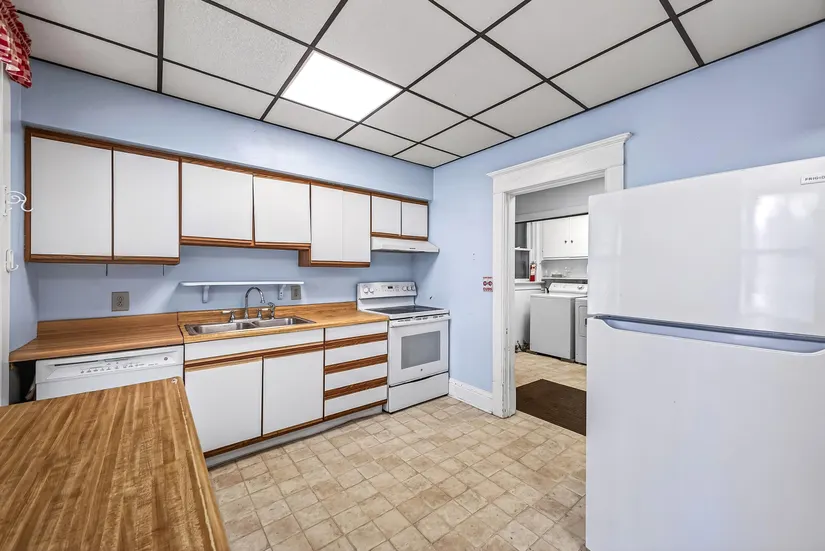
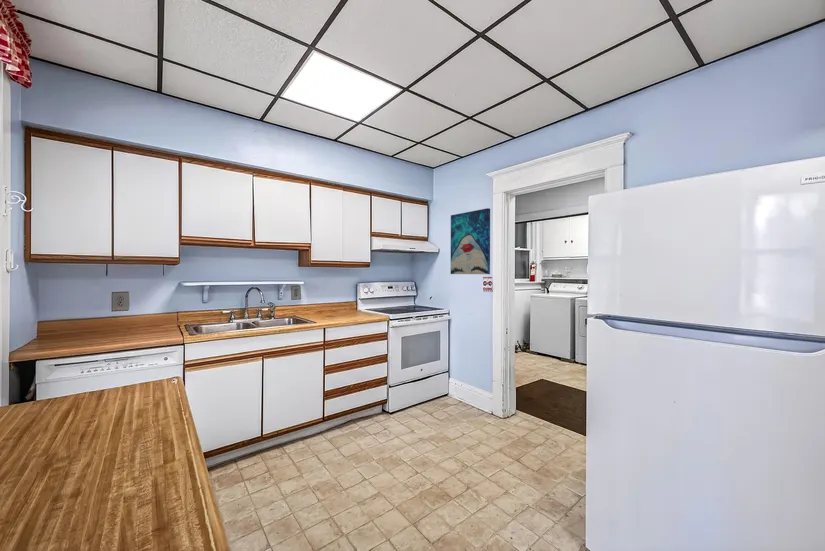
+ wall art [450,207,491,275]
